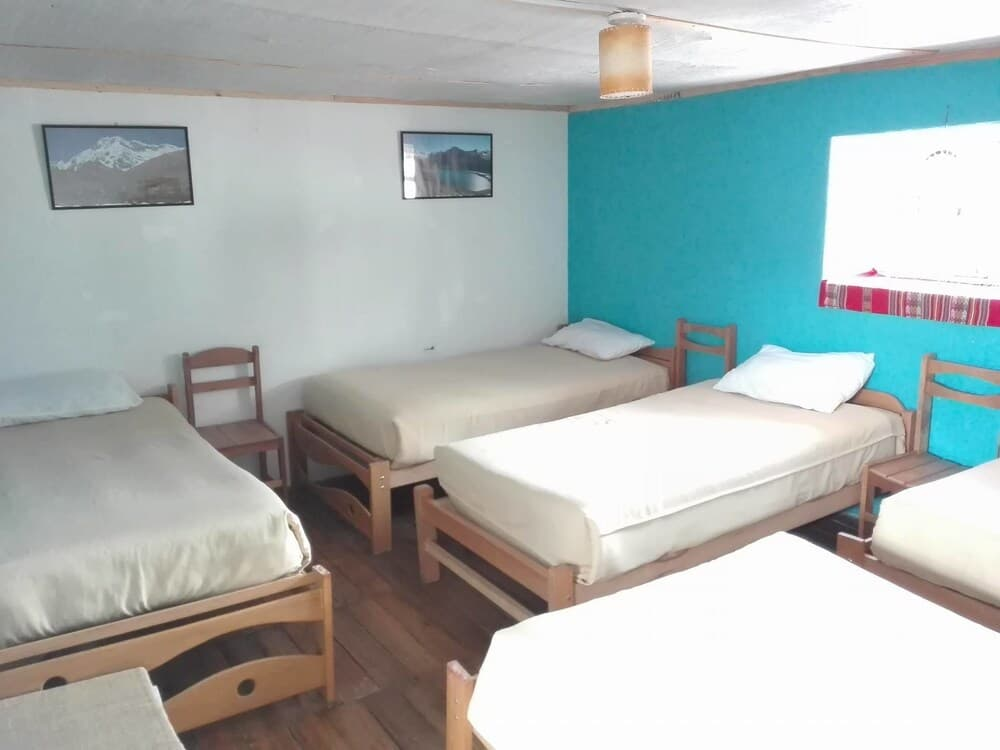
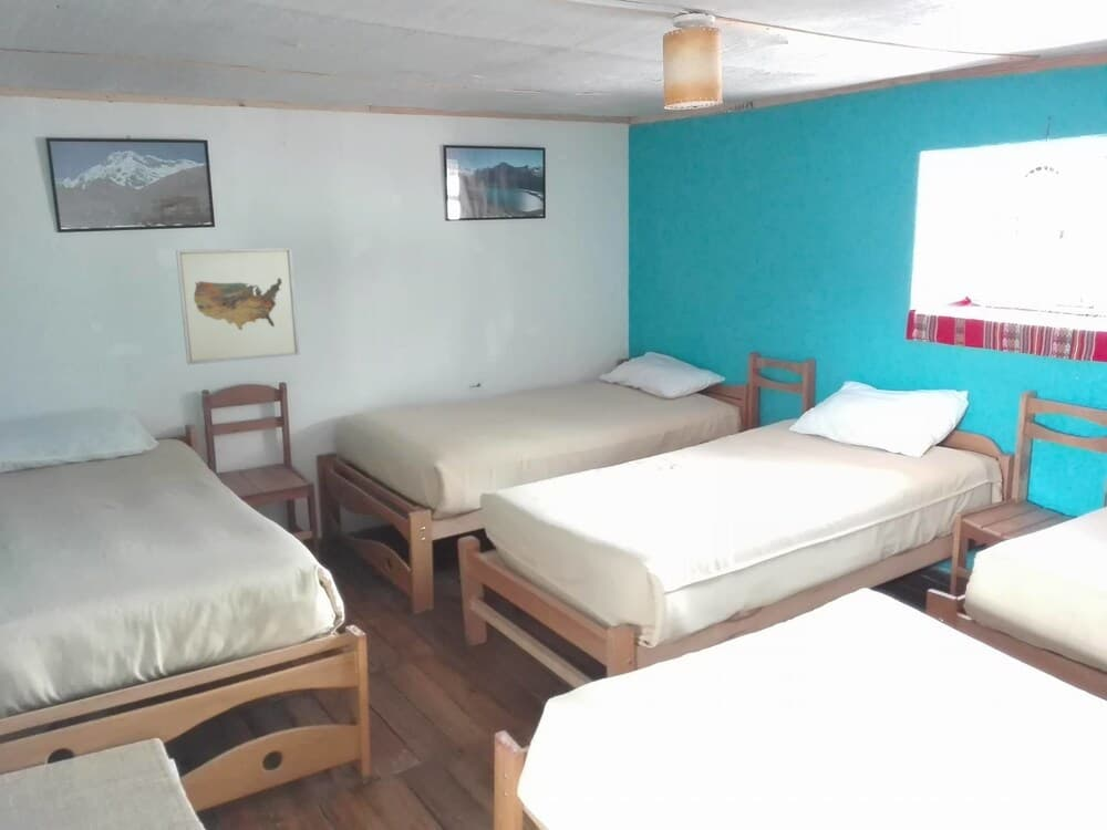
+ wall art [175,247,300,366]
